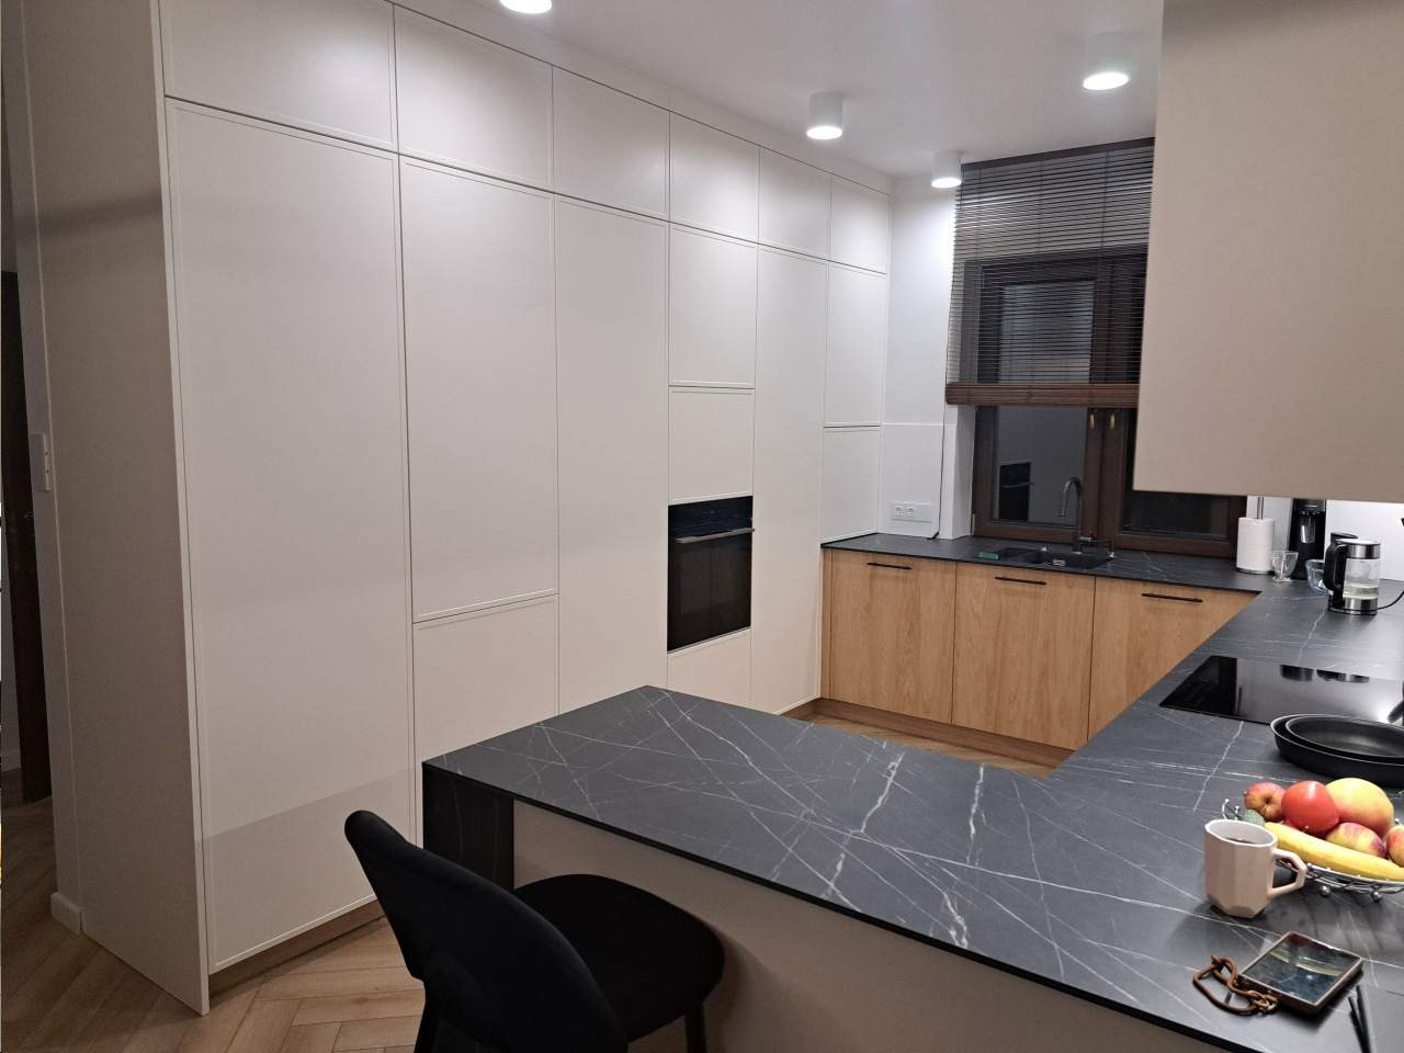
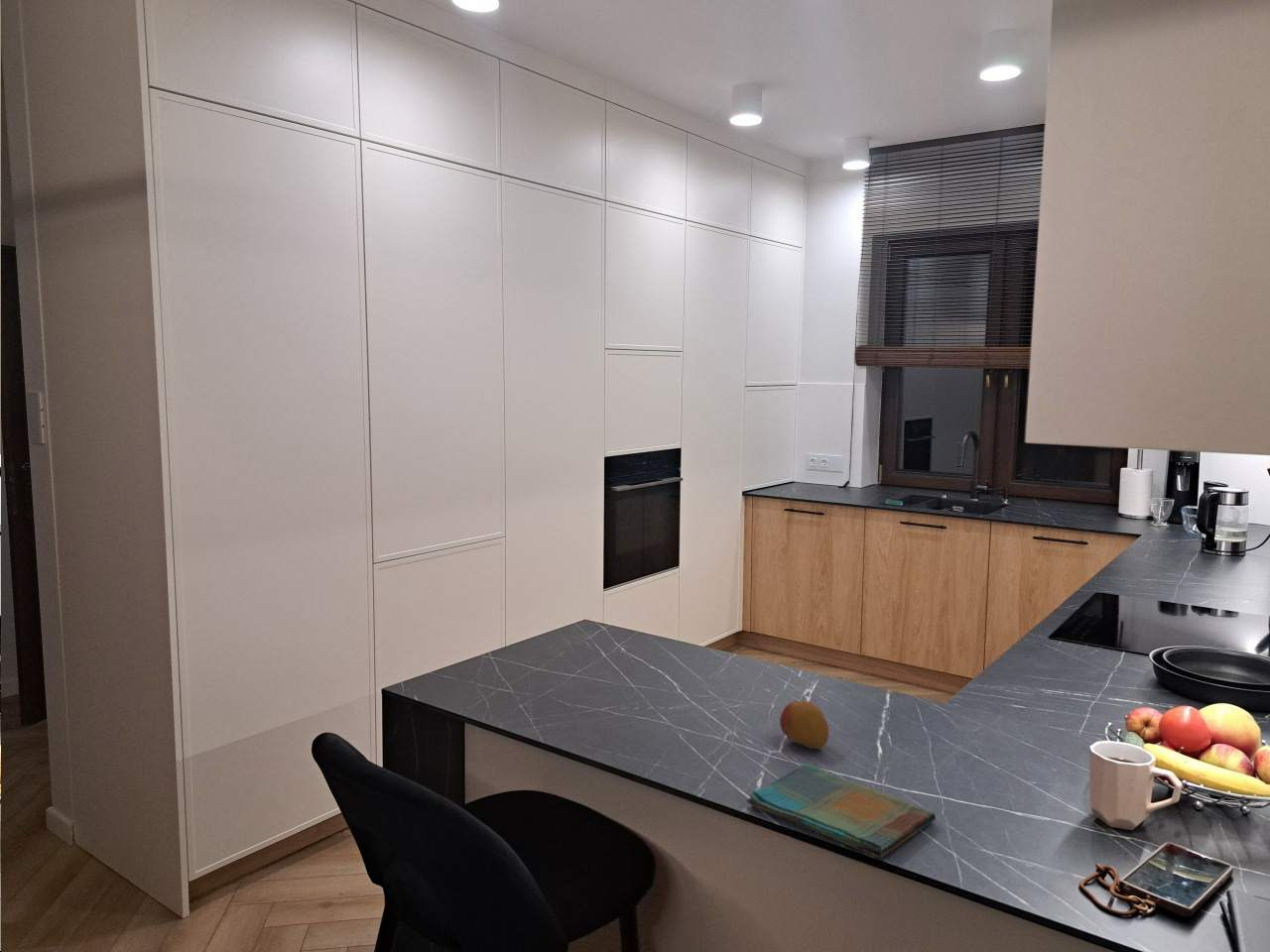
+ fruit [779,699,829,750]
+ dish towel [746,763,937,859]
